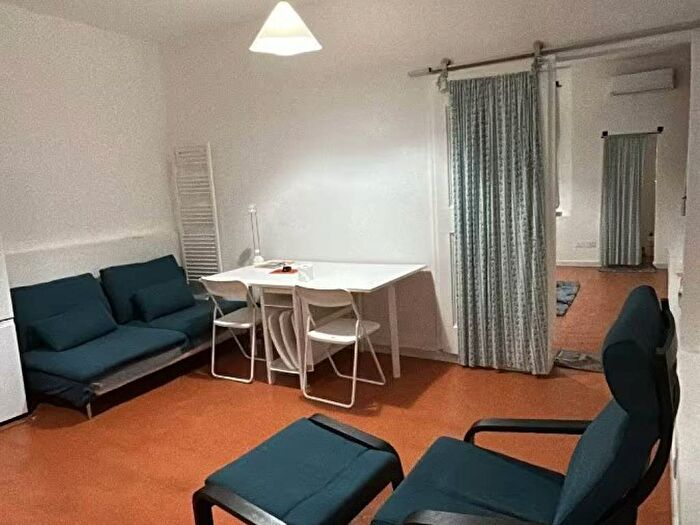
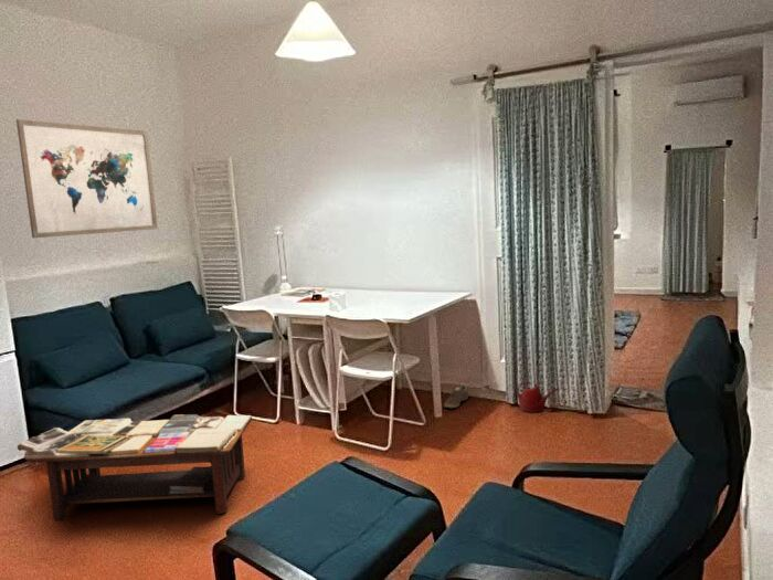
+ sneaker [443,382,469,409]
+ wall art [15,118,159,239]
+ watering can [516,380,561,414]
+ coffee table [17,413,253,523]
